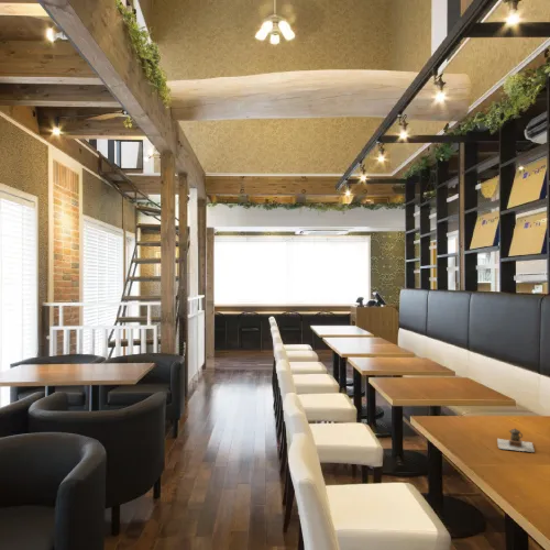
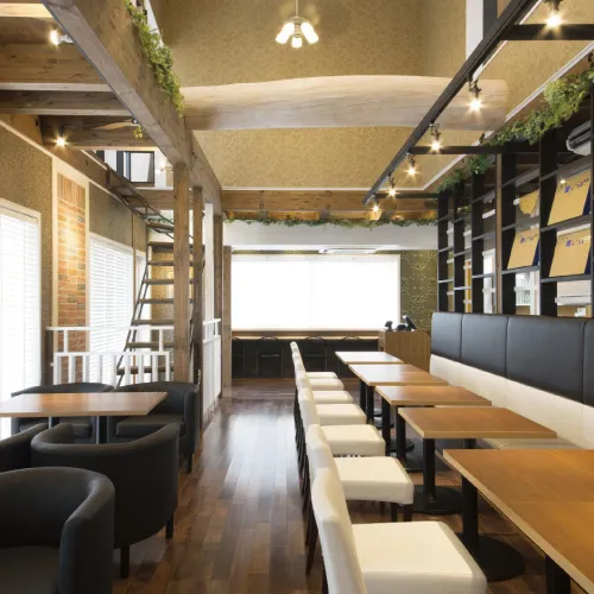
- teapot [496,427,536,453]
